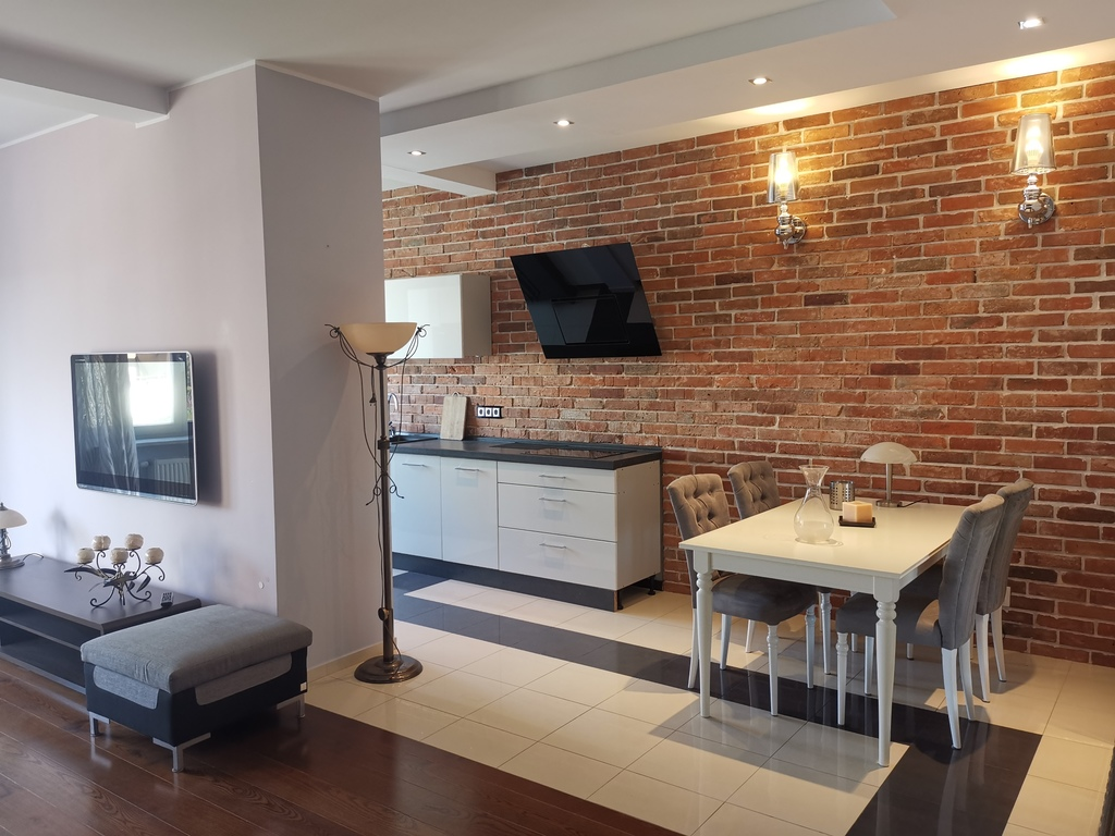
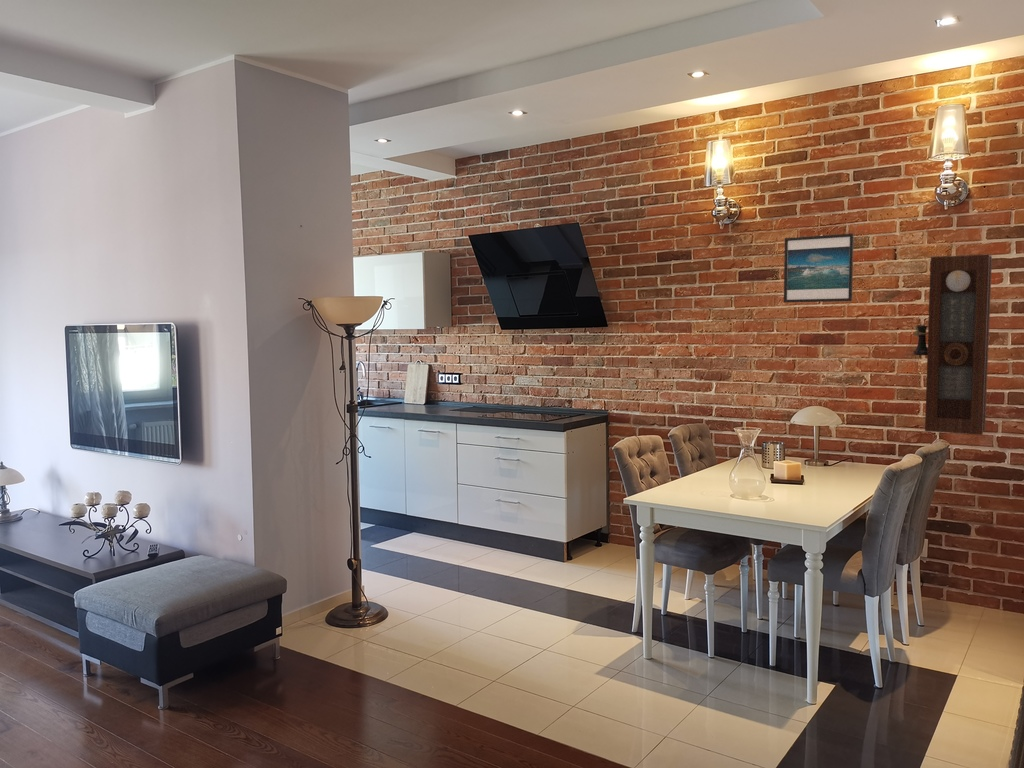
+ pendulum clock [912,253,993,436]
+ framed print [783,233,855,304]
